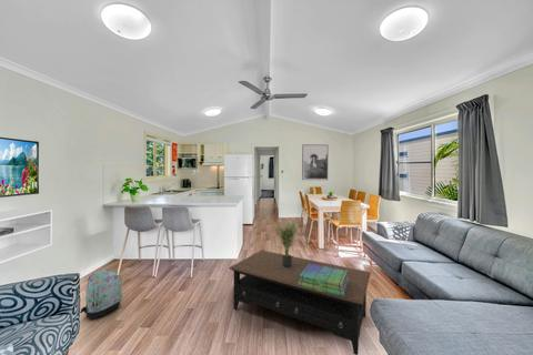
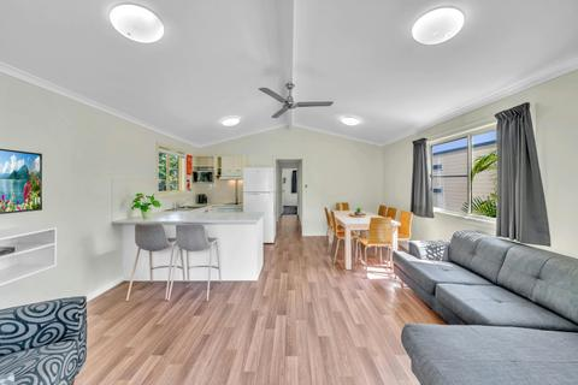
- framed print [301,143,330,181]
- stack of books [298,264,349,297]
- coffee table [228,250,372,355]
- potted plant [274,217,300,268]
- backpack [79,268,123,320]
